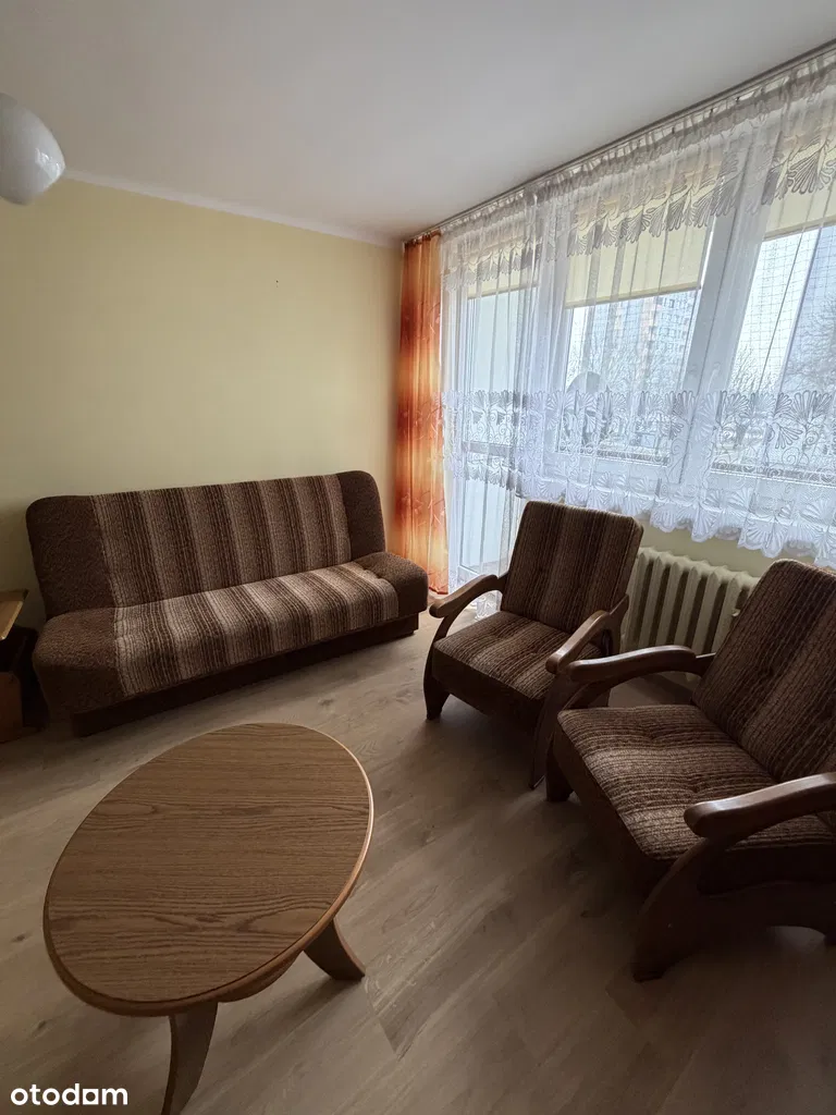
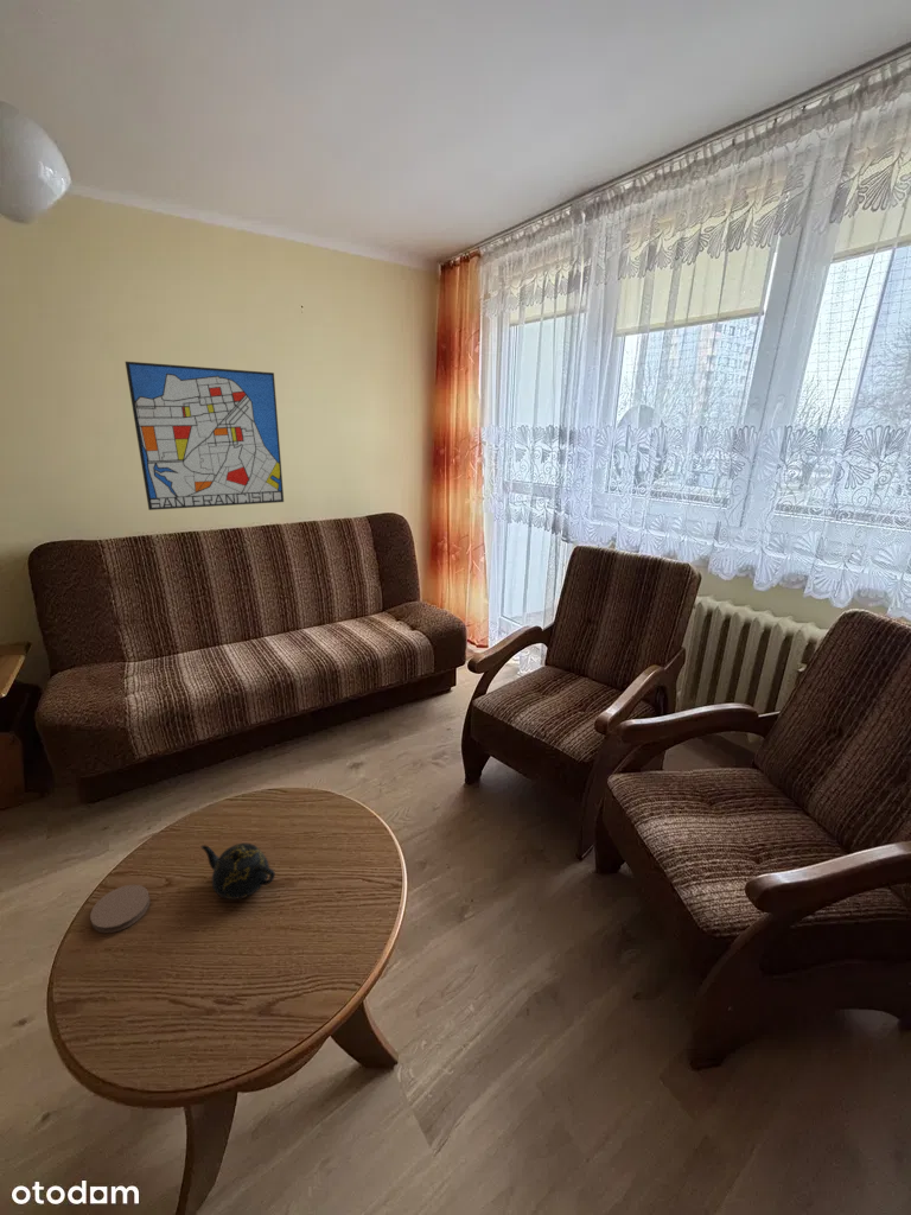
+ coaster [89,884,151,934]
+ wall art [125,361,285,511]
+ teapot [200,842,276,901]
